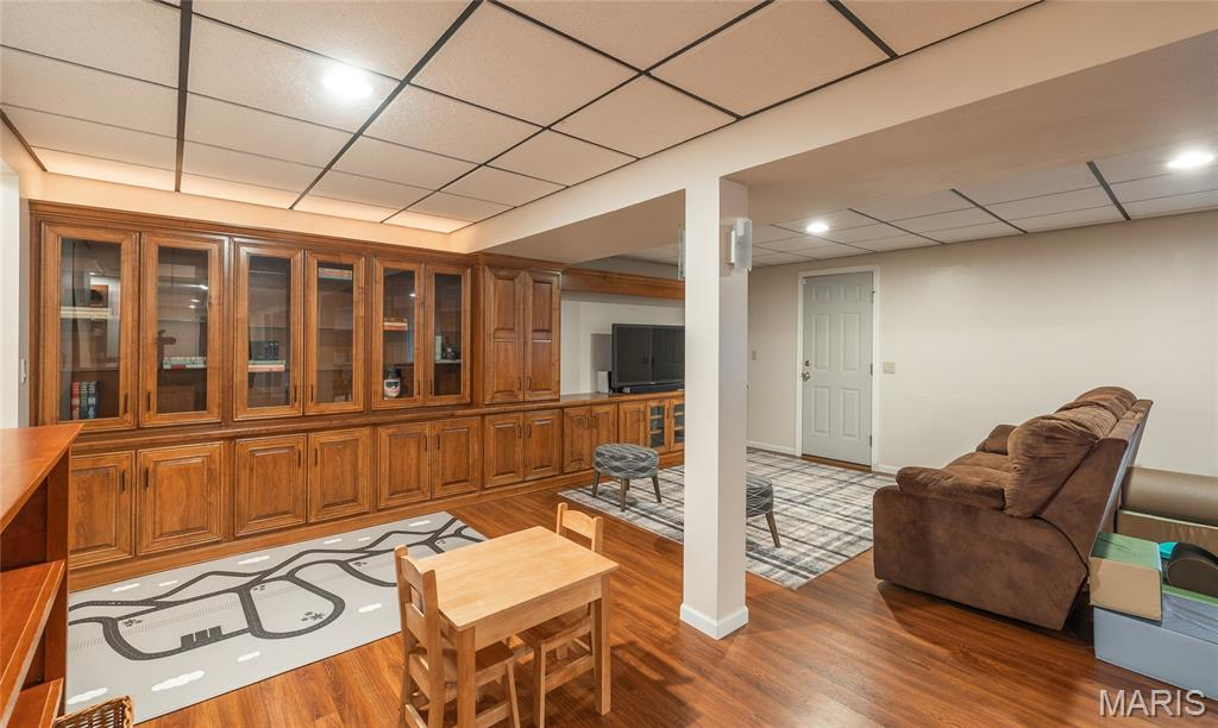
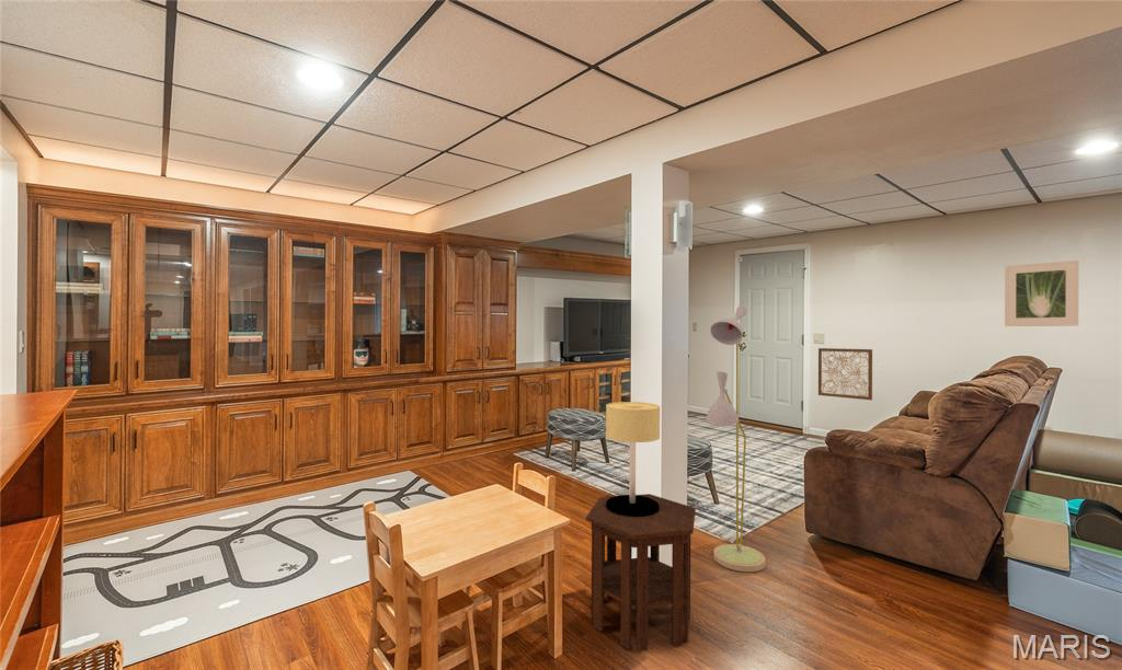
+ table lamp [605,401,661,517]
+ floor lamp [705,304,767,573]
+ wall art [817,347,873,402]
+ side table [585,493,697,652]
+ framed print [1004,259,1079,327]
